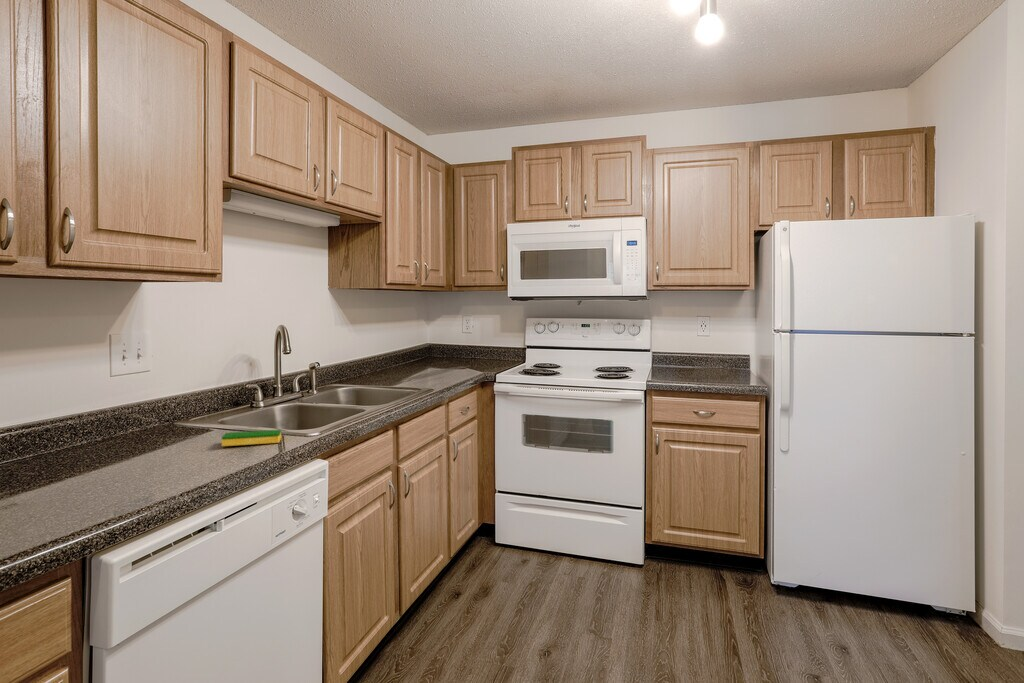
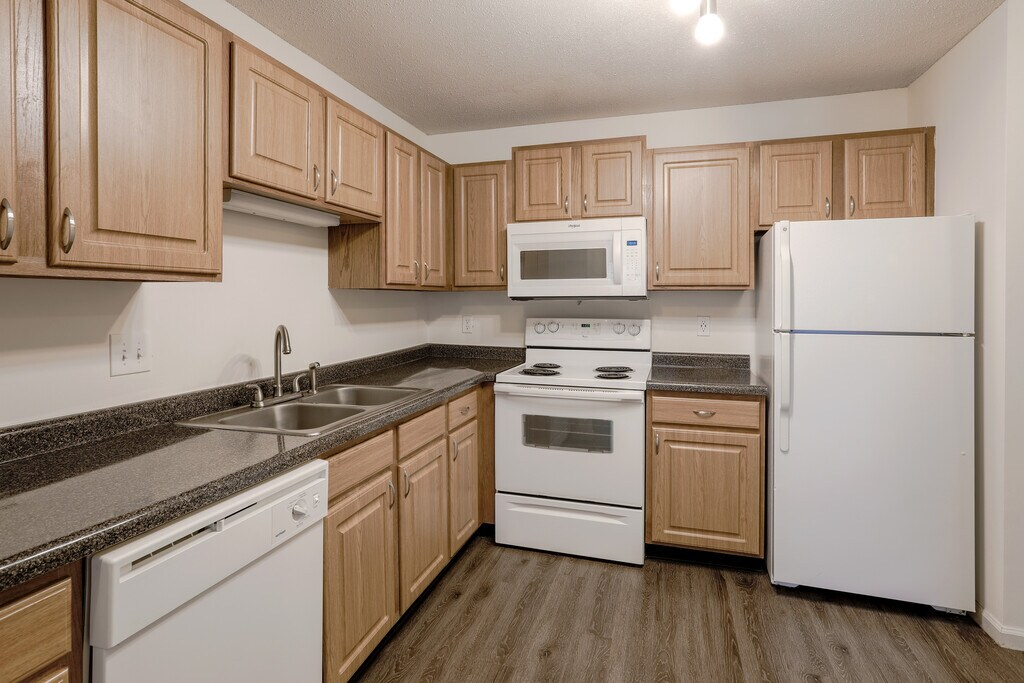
- dish sponge [221,429,282,447]
